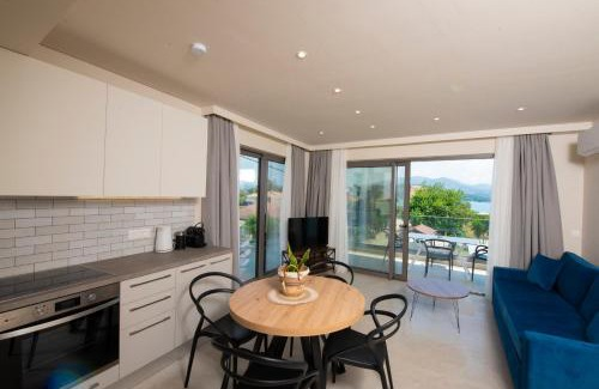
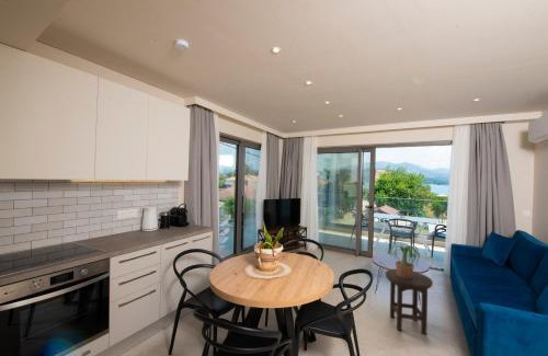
+ potted plant [386,242,423,278]
+ stool [385,268,434,335]
